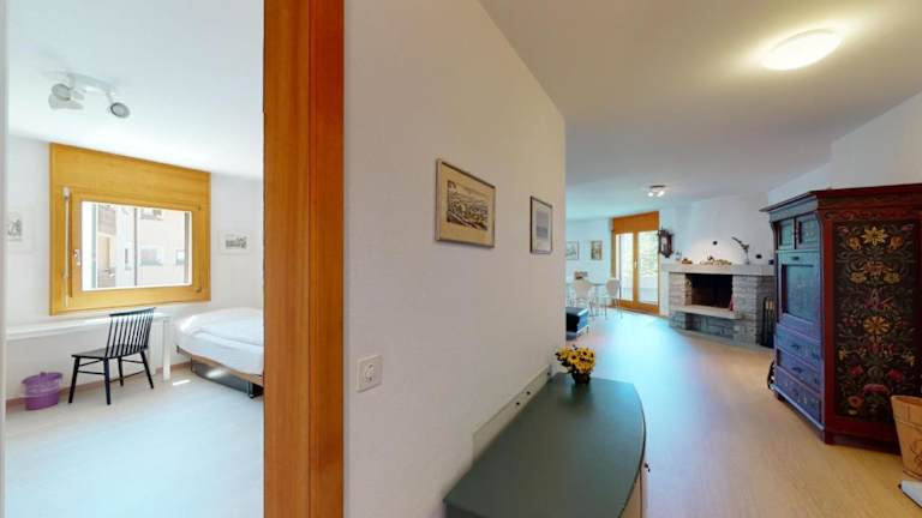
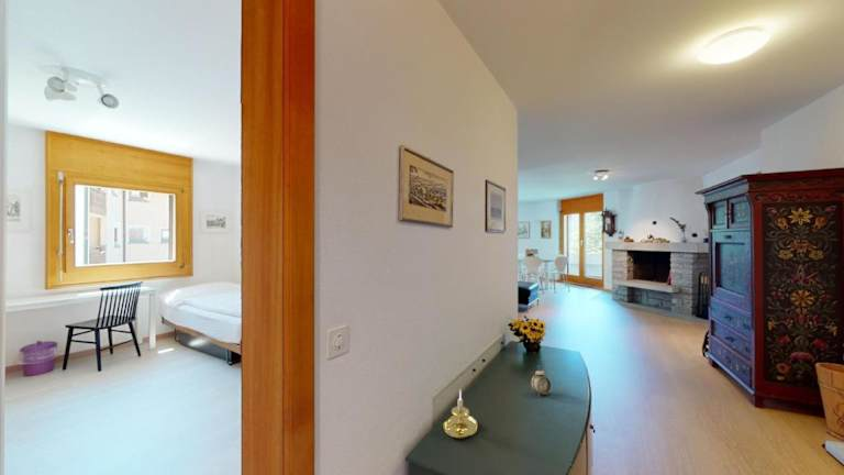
+ alarm clock [530,364,552,397]
+ candle holder [442,389,478,440]
